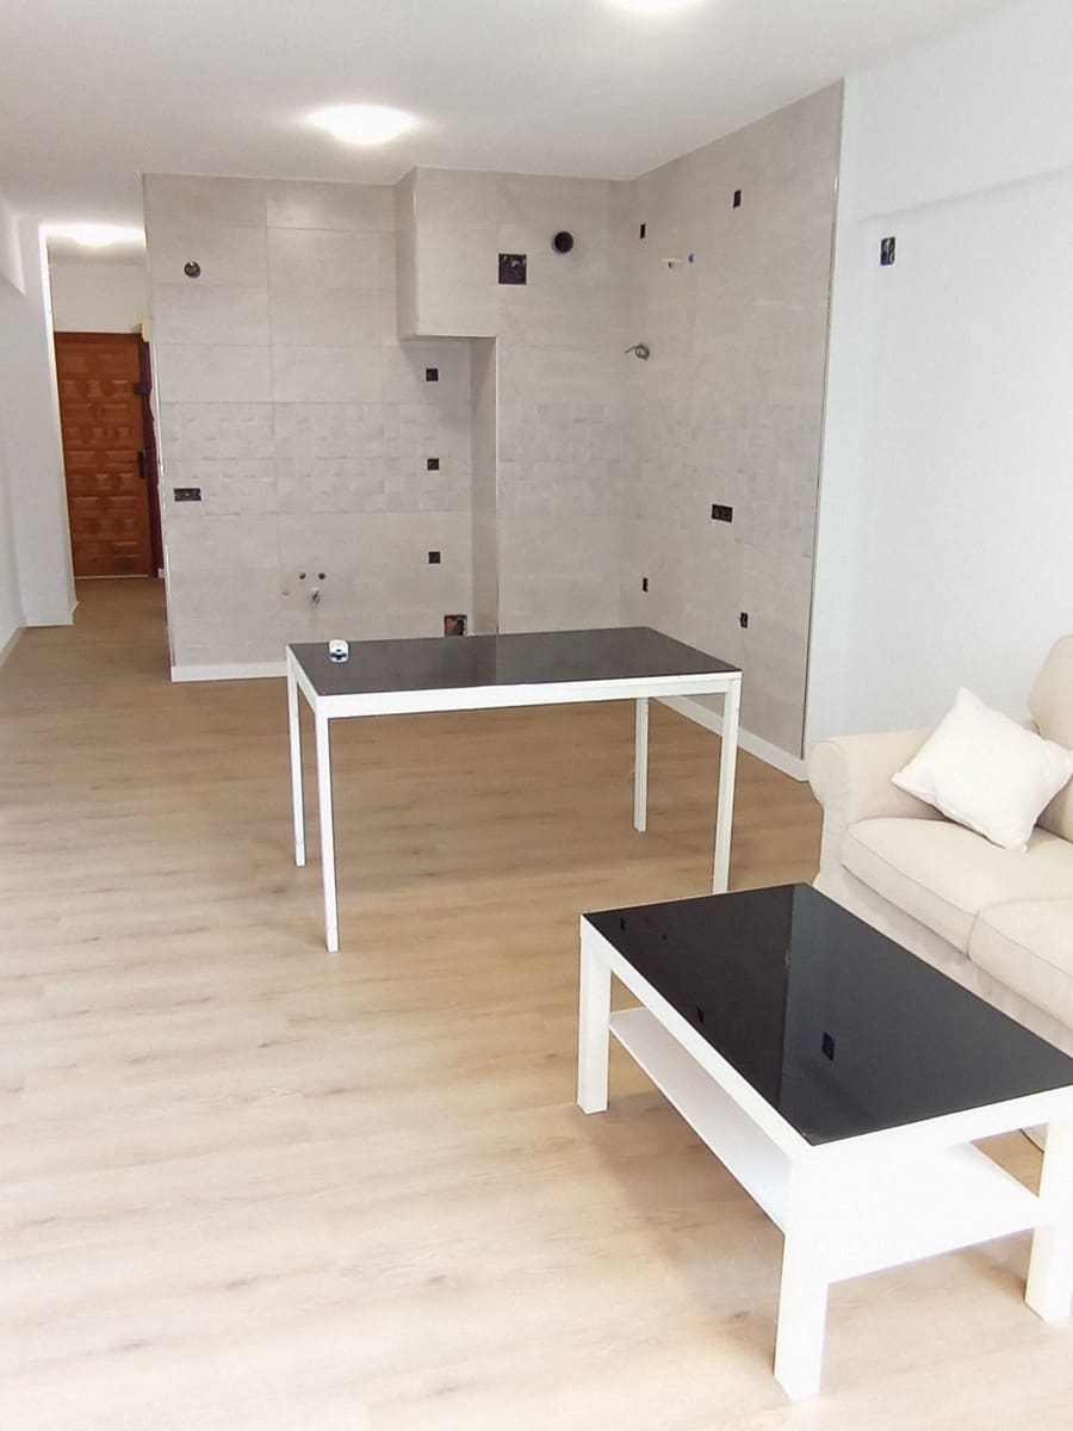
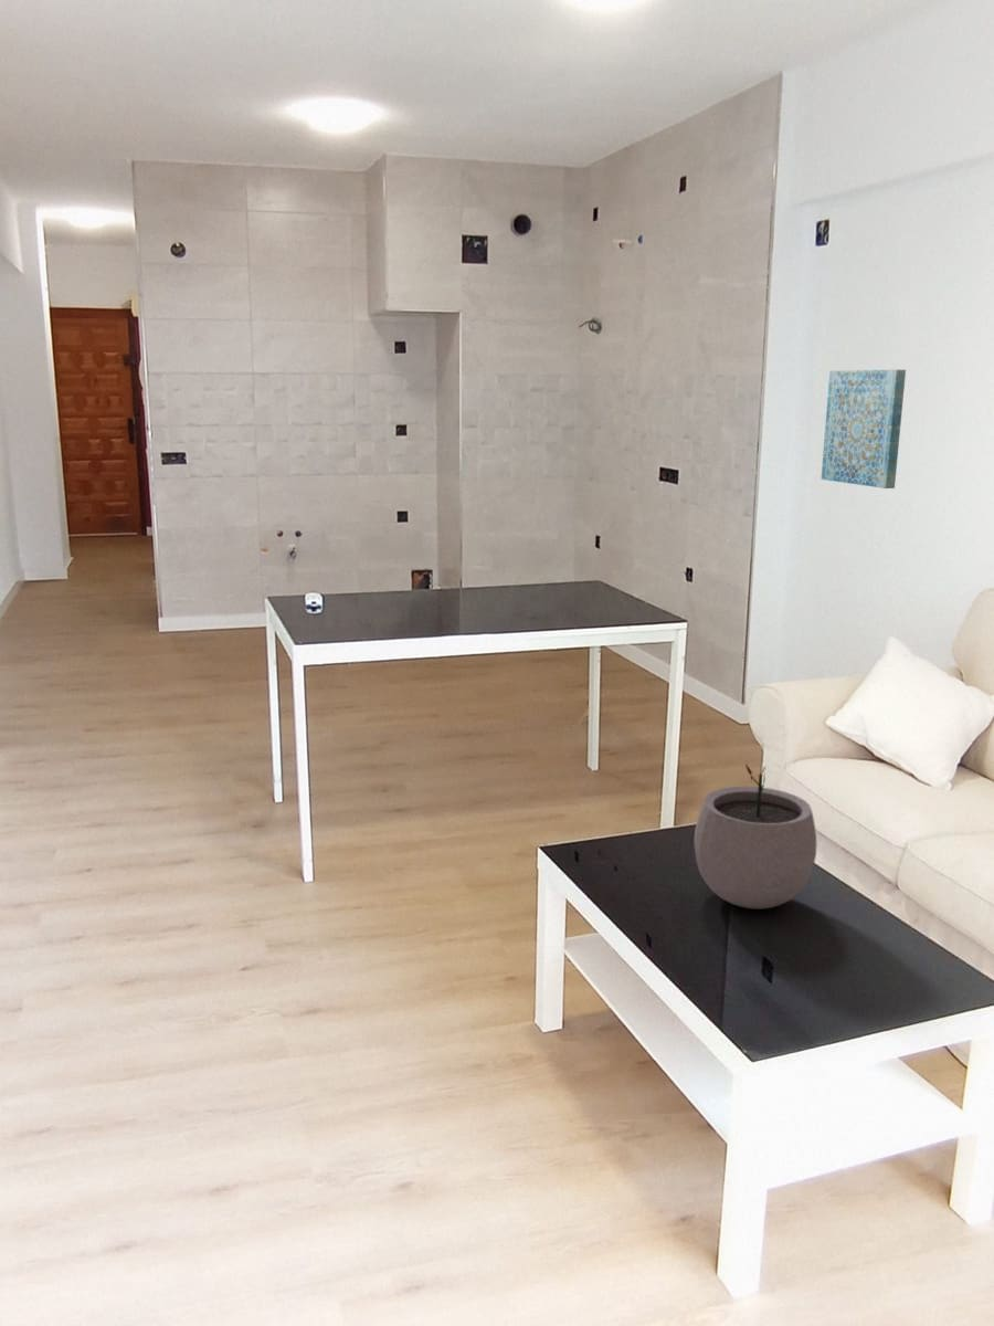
+ wall art [821,369,907,490]
+ plant pot [694,764,817,911]
